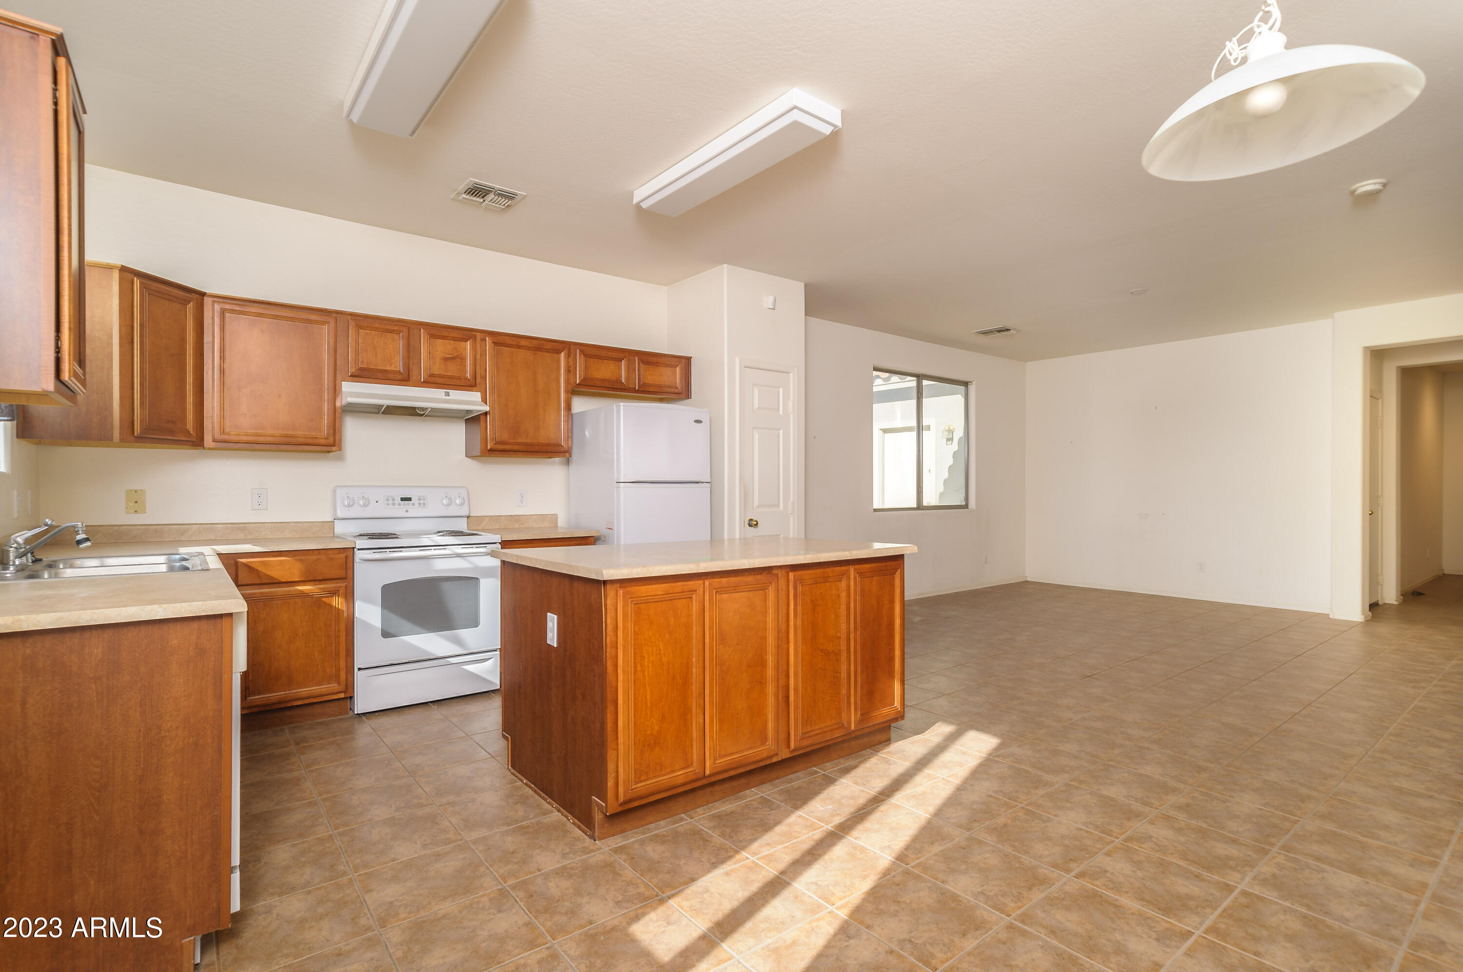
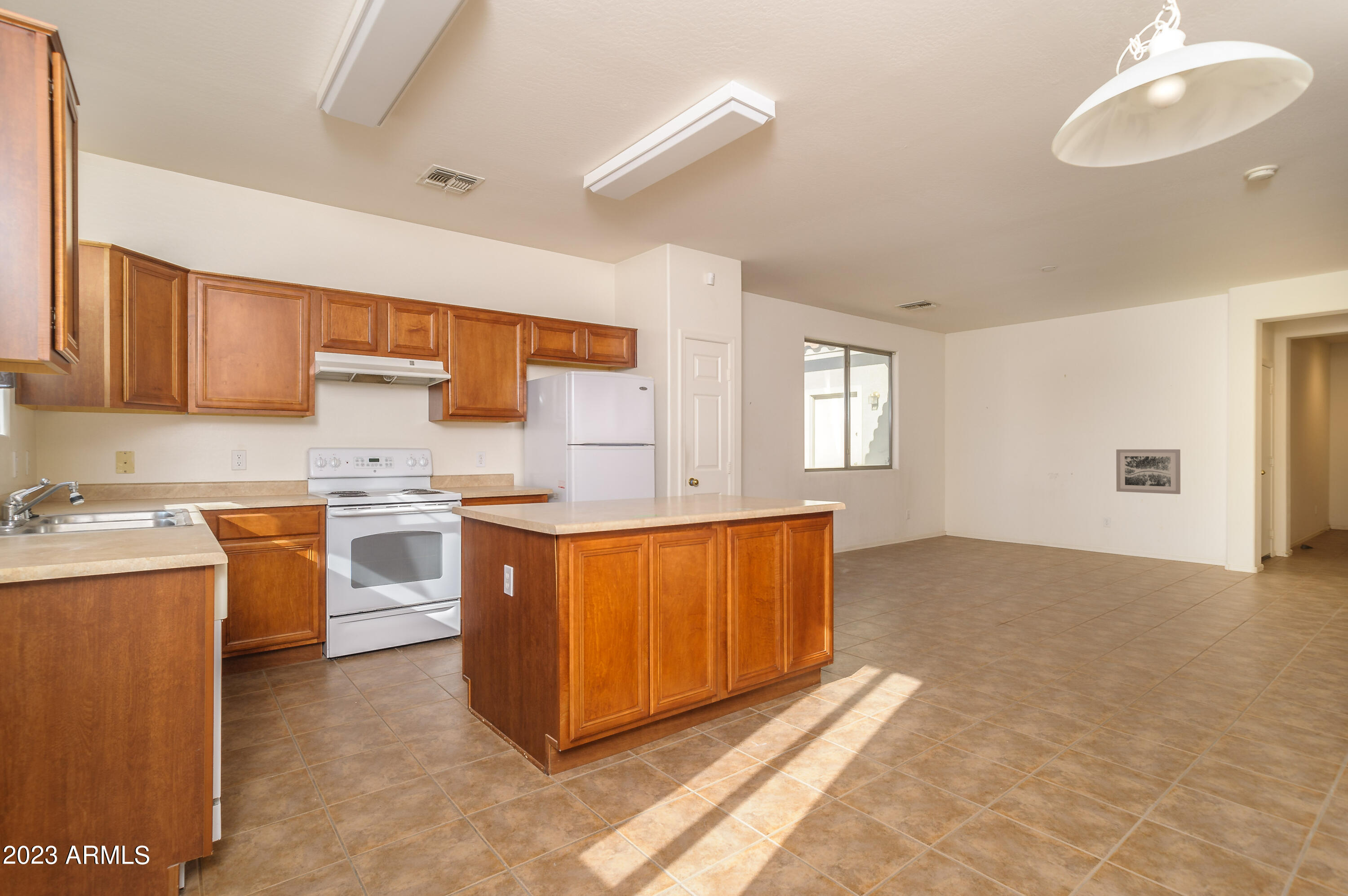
+ wall art [1116,449,1181,494]
